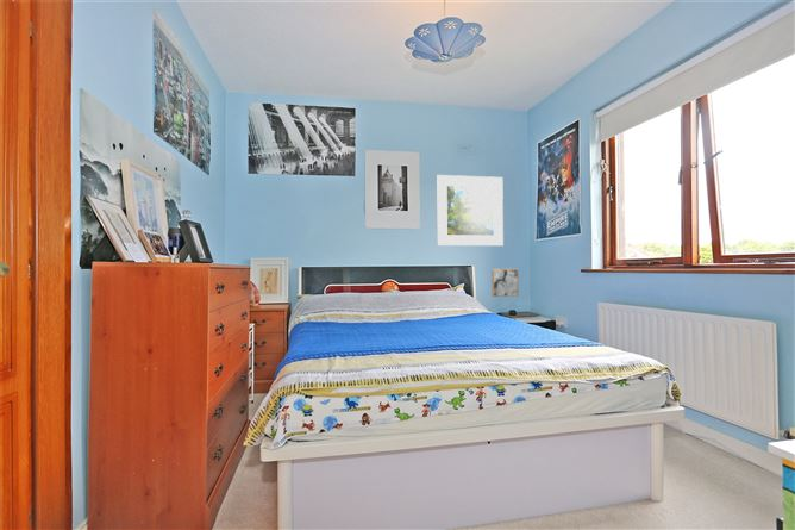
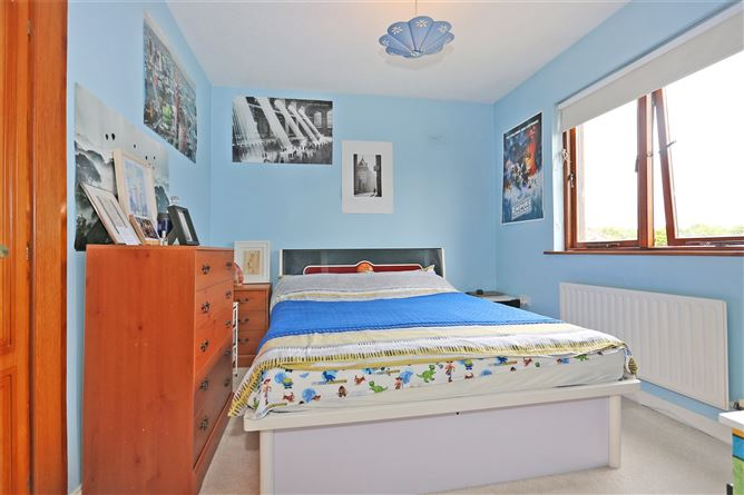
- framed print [436,174,505,247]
- wall art [490,268,520,298]
